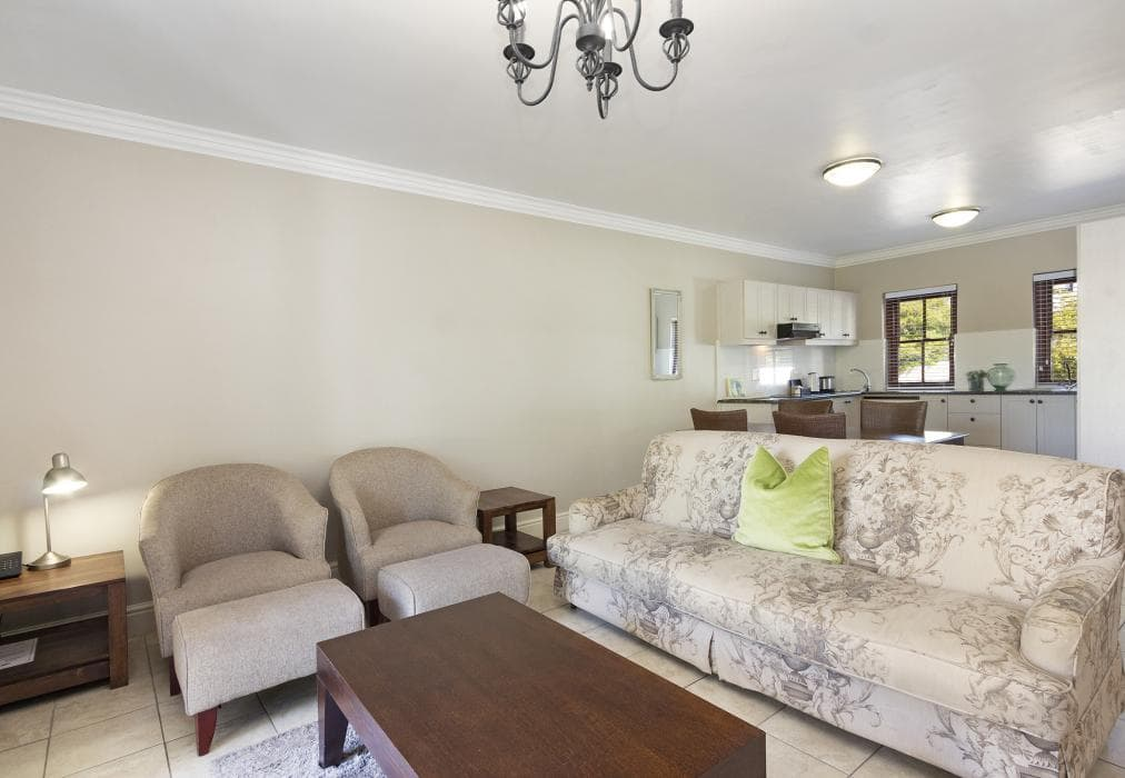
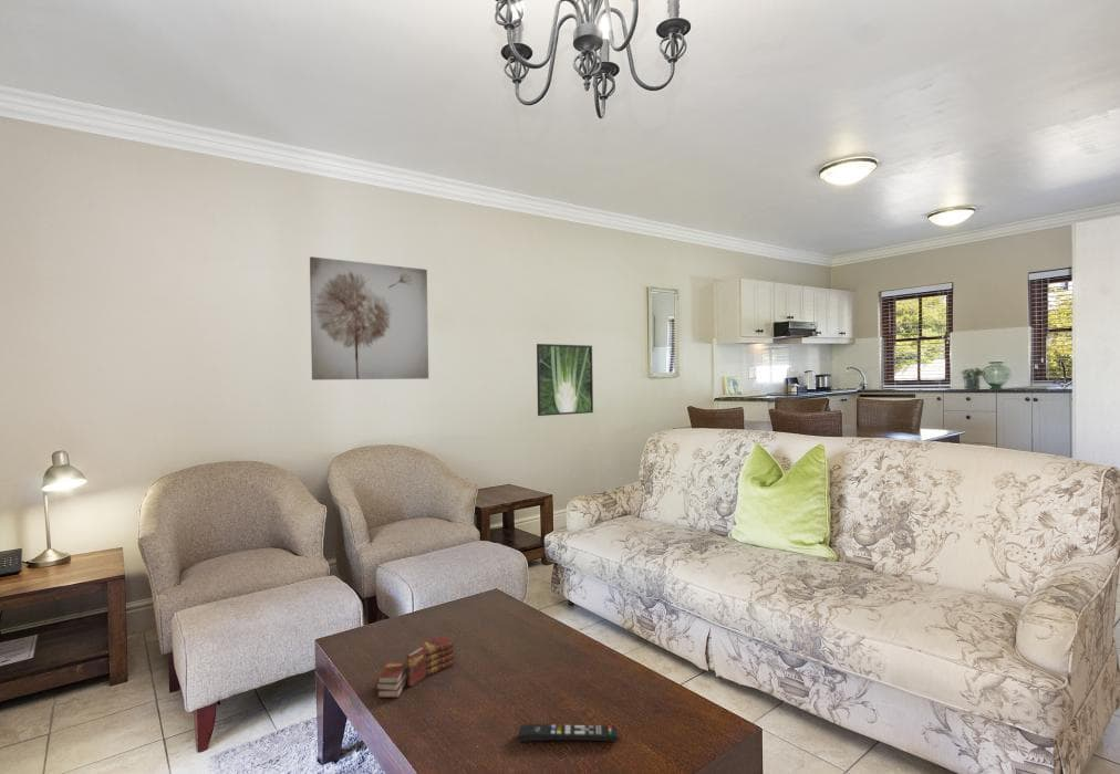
+ wall art [309,255,429,381]
+ remote control [517,723,619,743]
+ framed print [536,343,594,417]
+ book [375,635,455,699]
